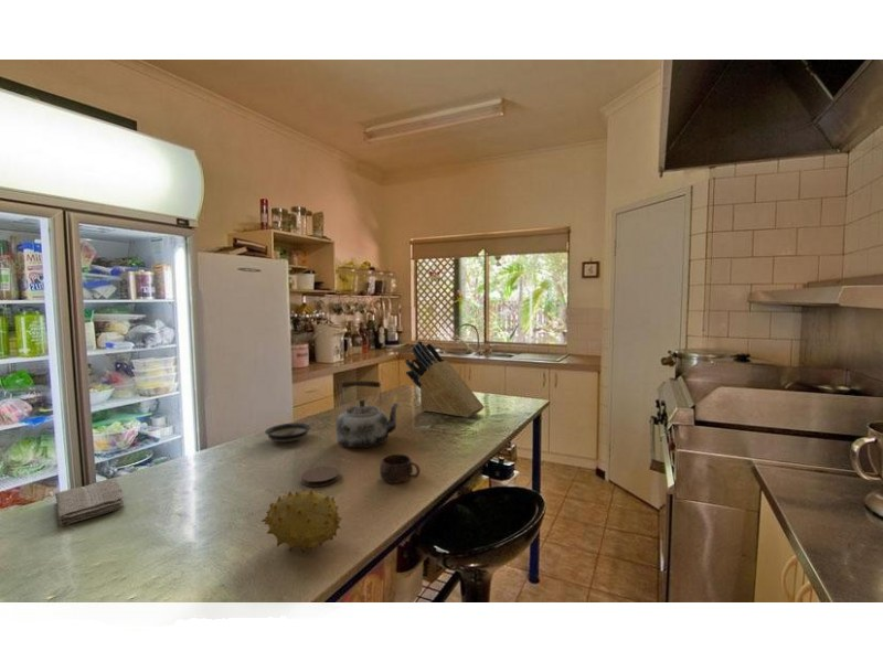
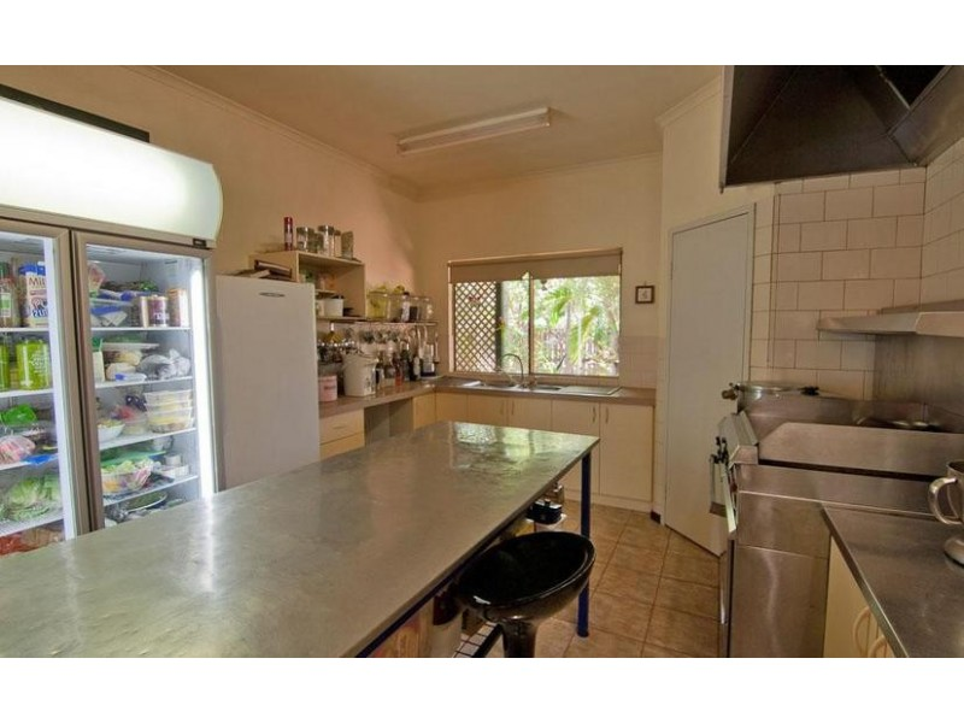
- saucer [264,423,311,444]
- cup [379,452,422,484]
- kettle [334,380,401,449]
- fruit [260,488,342,554]
- knife block [404,340,486,418]
- washcloth [54,477,125,527]
- coaster [300,466,340,488]
